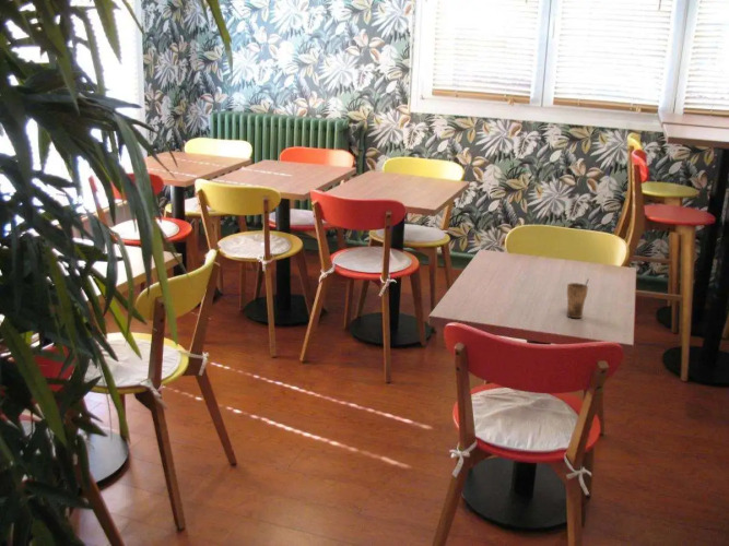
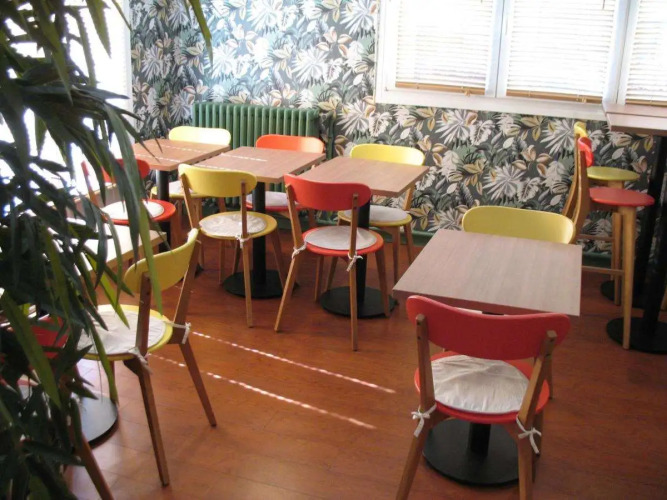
- cup [566,278,590,319]
